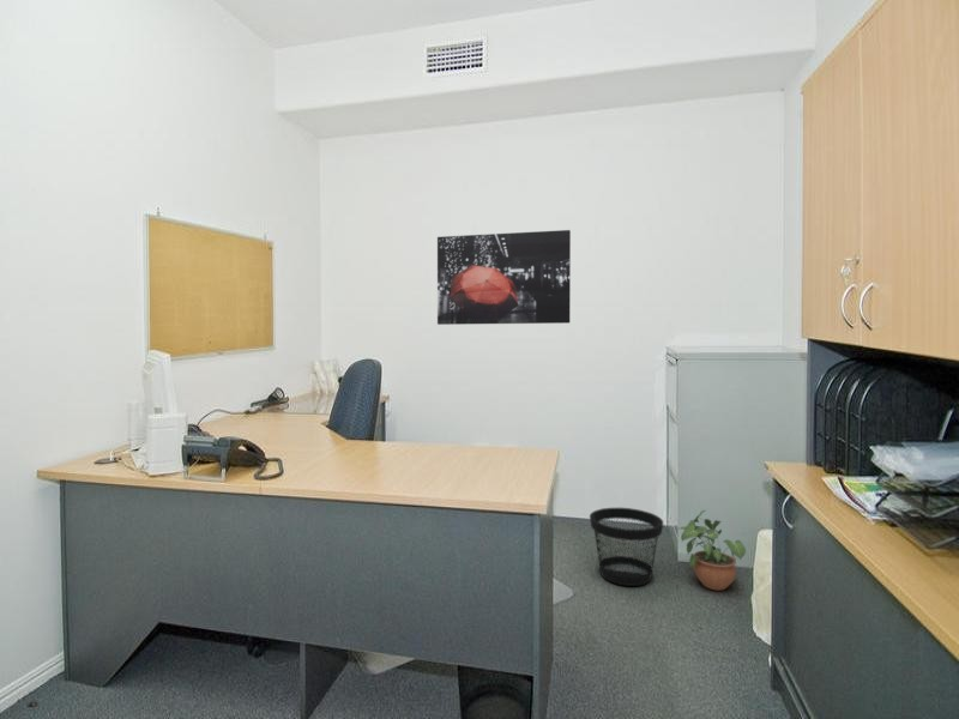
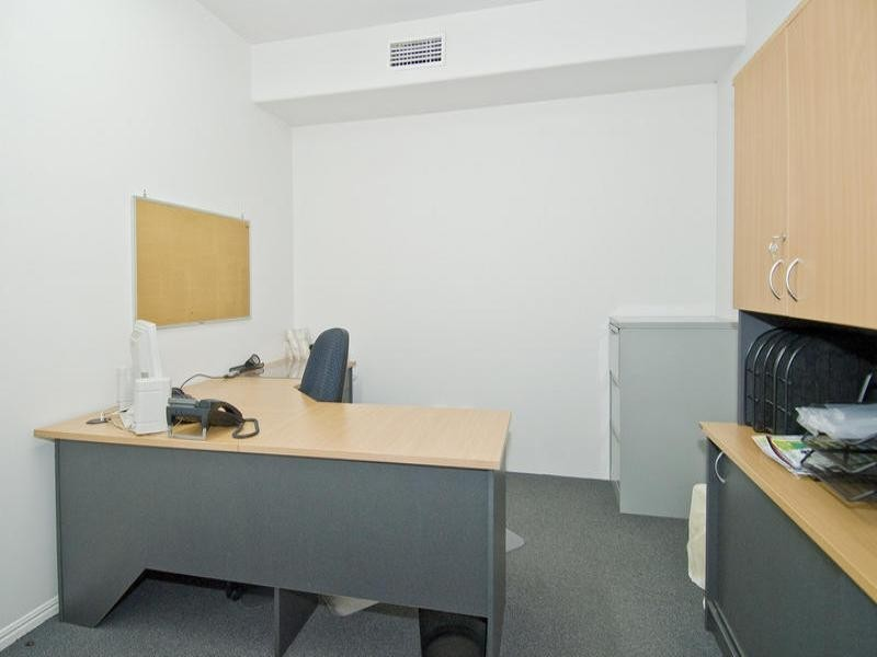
- wall art [436,229,572,326]
- potted plant [677,509,747,592]
- wastebasket [589,507,664,587]
